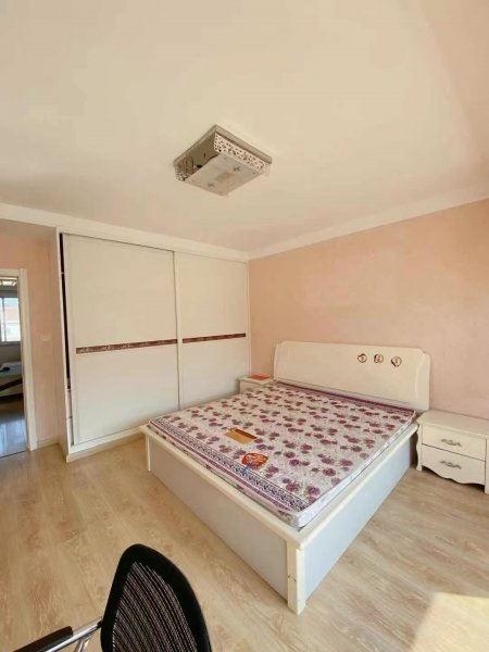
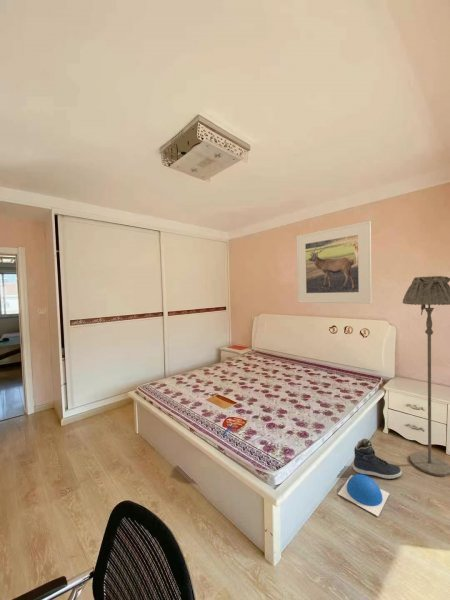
+ floor lamp [402,275,450,477]
+ sneaker [352,438,403,480]
+ ball [337,473,390,517]
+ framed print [296,220,372,305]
